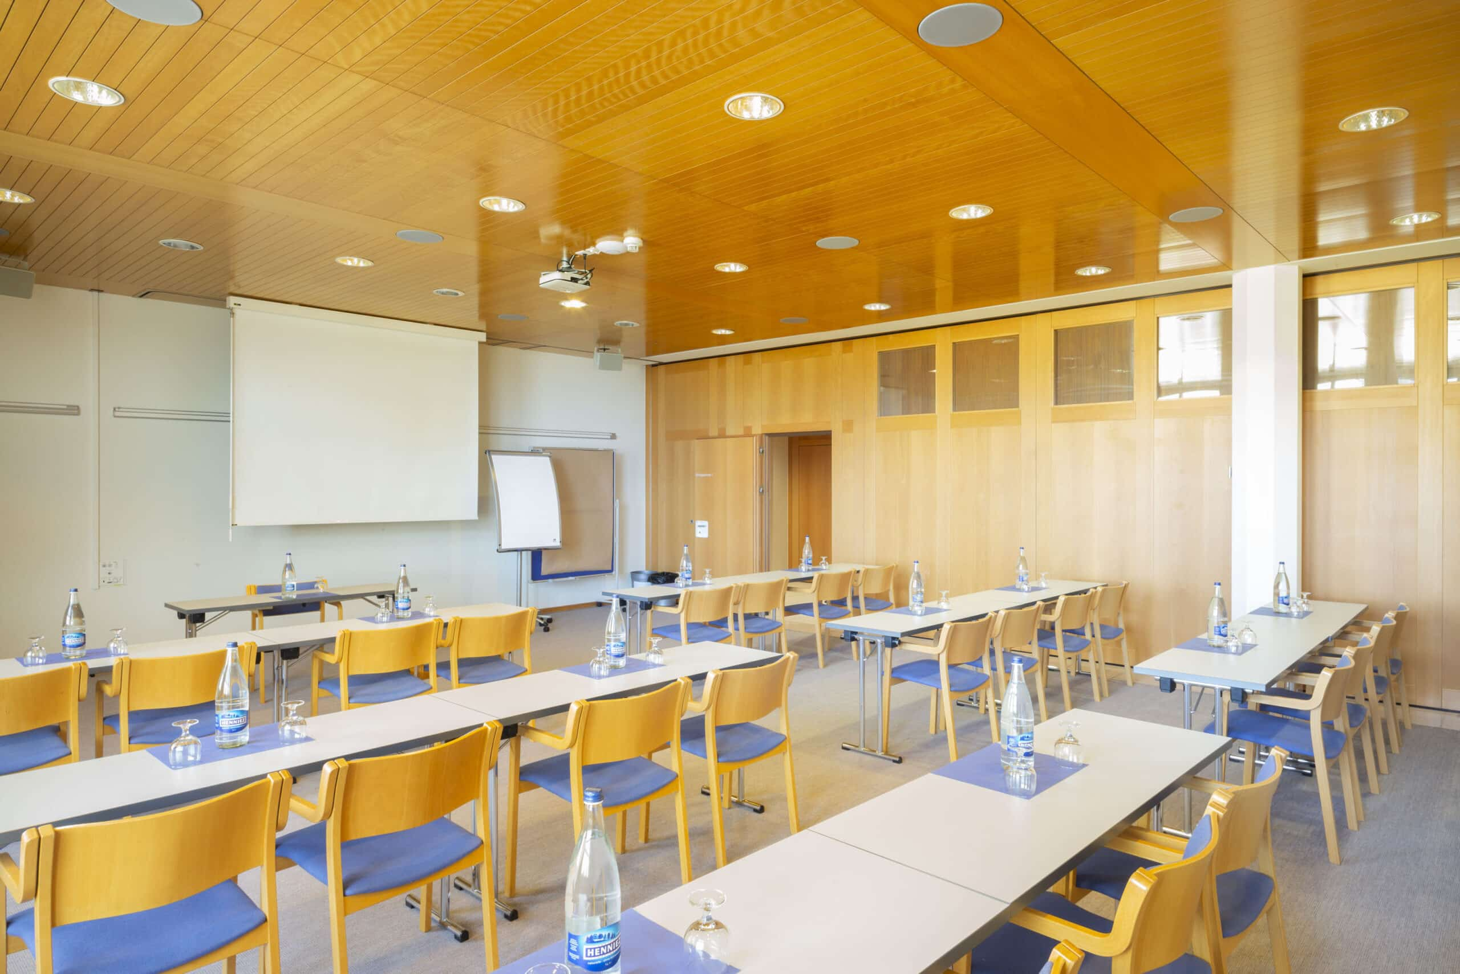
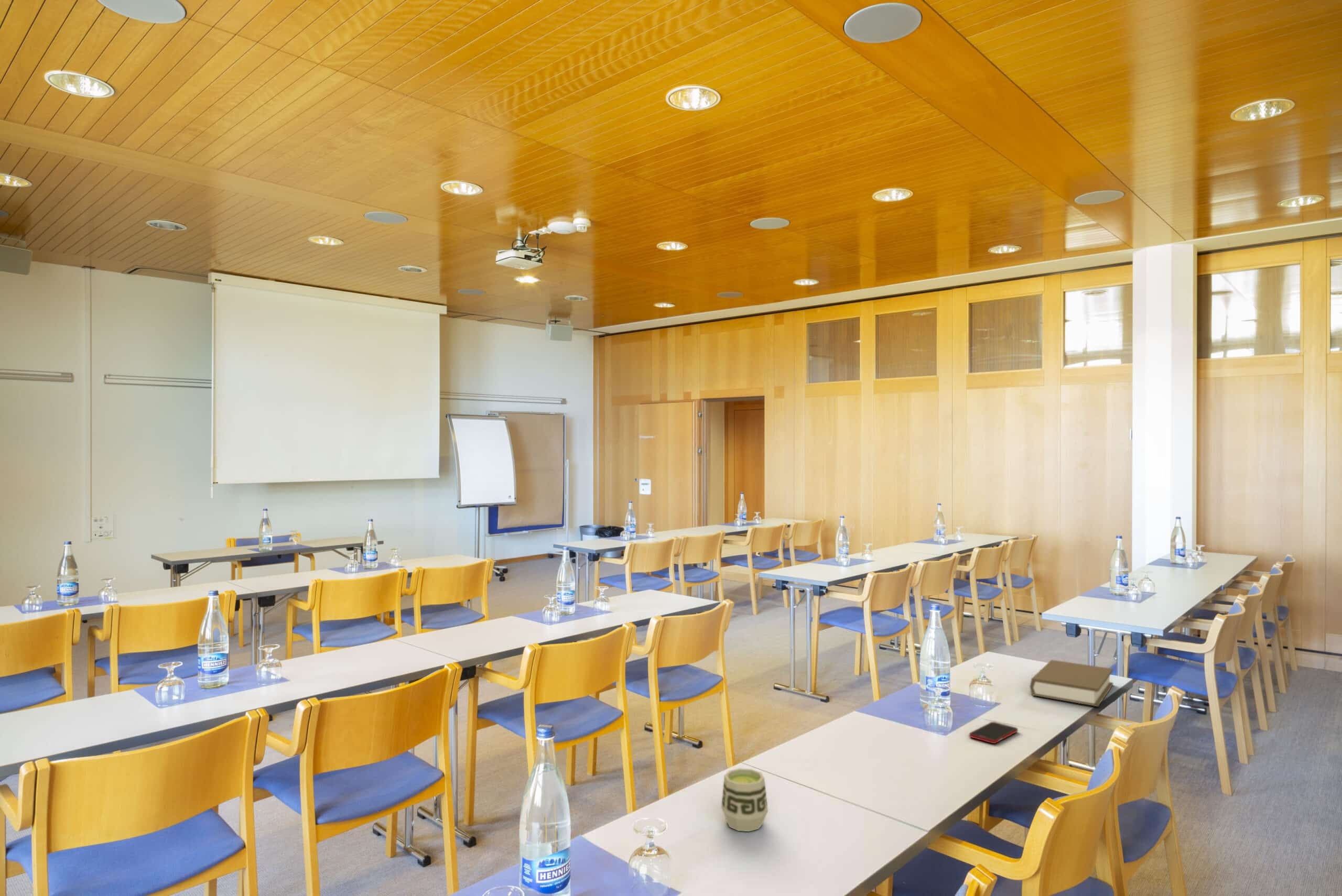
+ cup [721,768,769,832]
+ book [1029,659,1113,707]
+ cell phone [969,722,1019,744]
